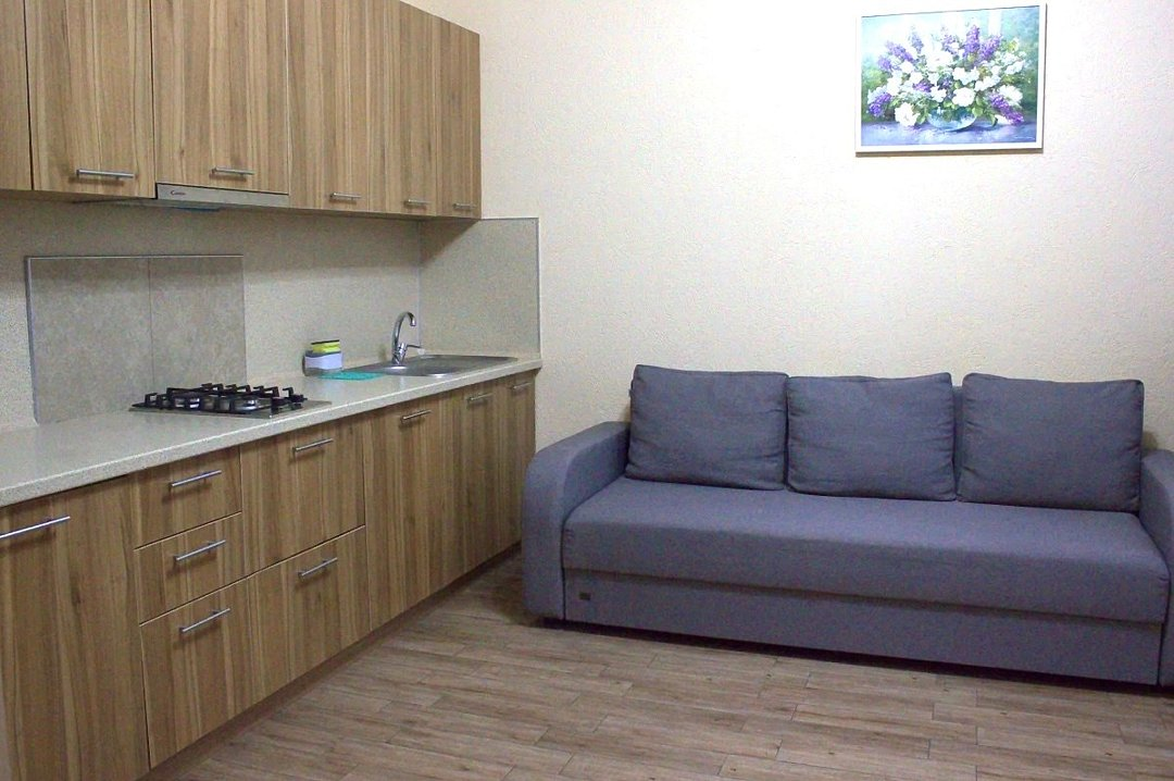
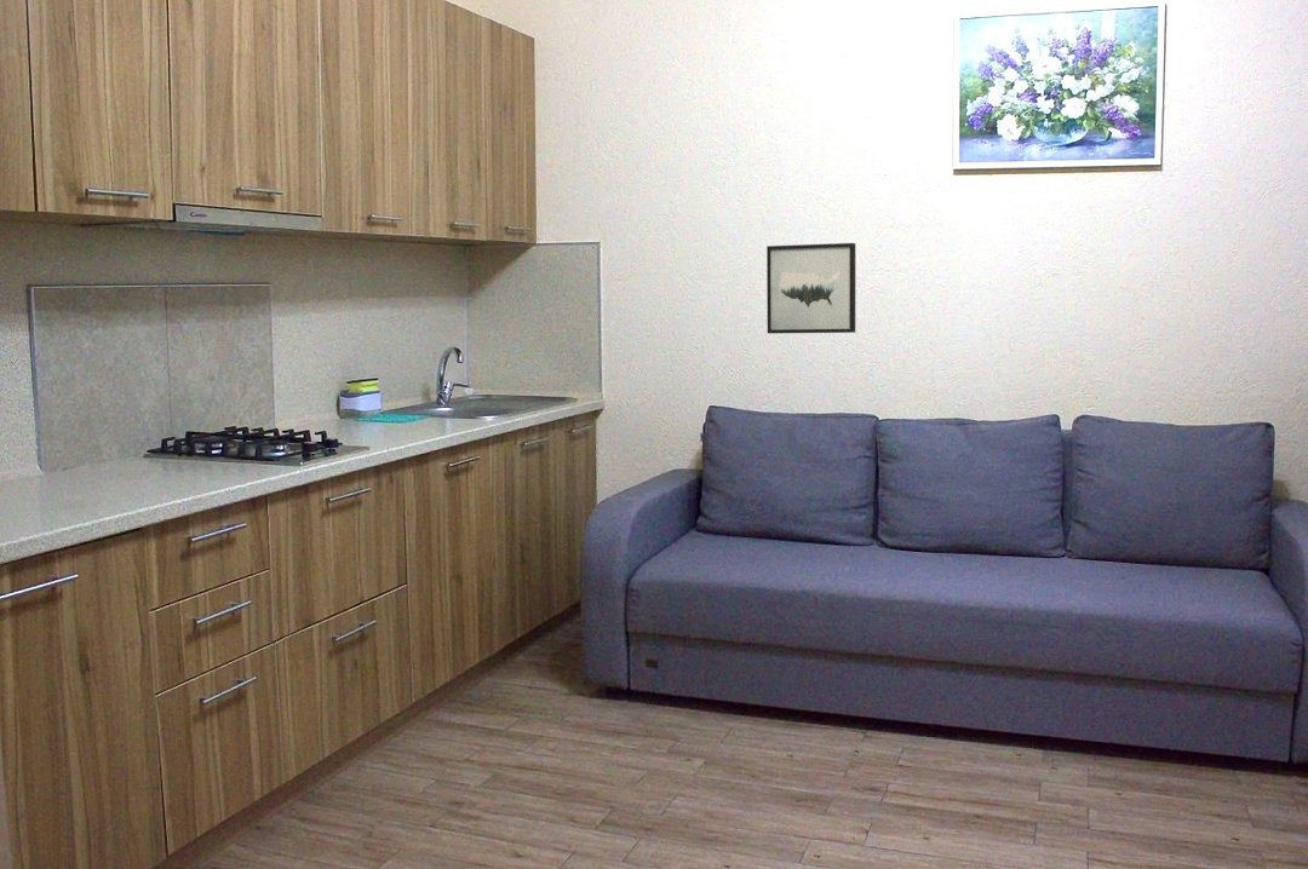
+ wall art [765,242,856,334]
